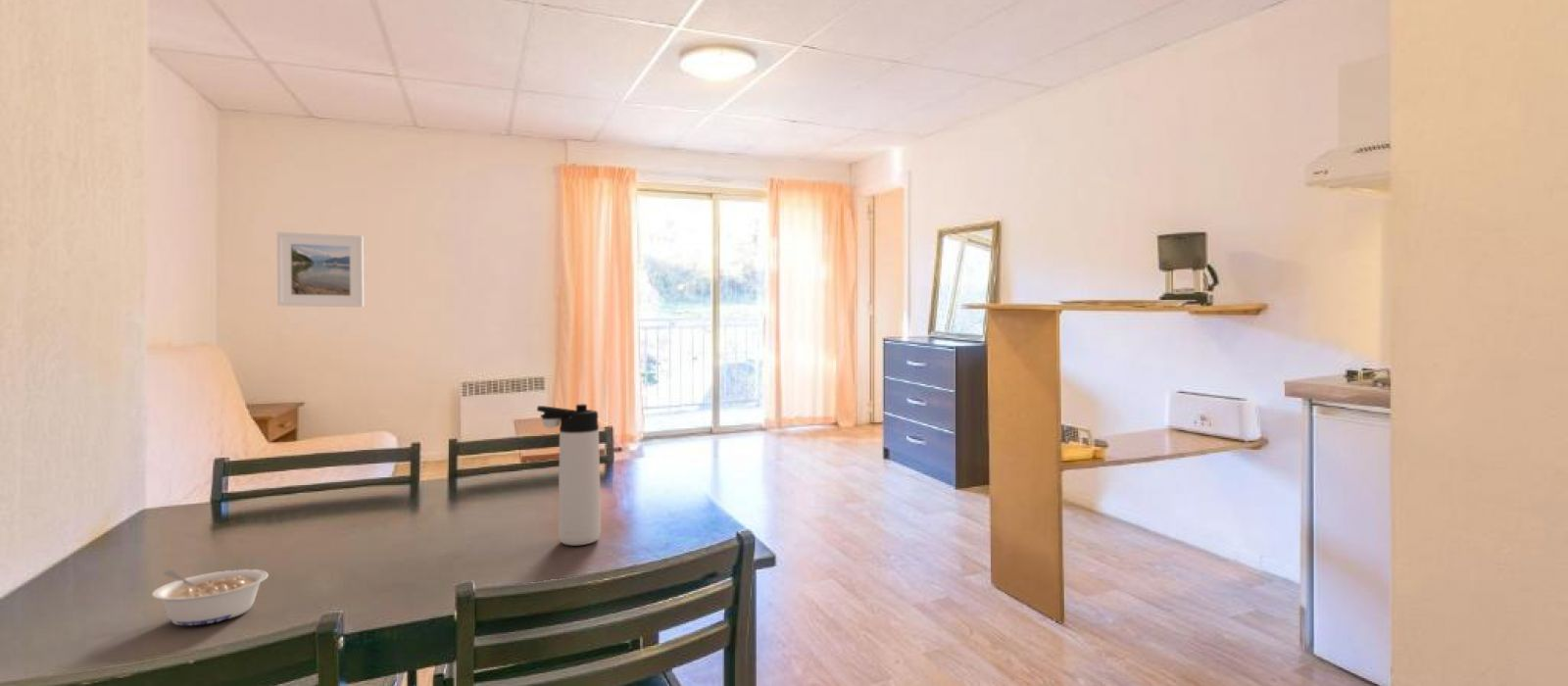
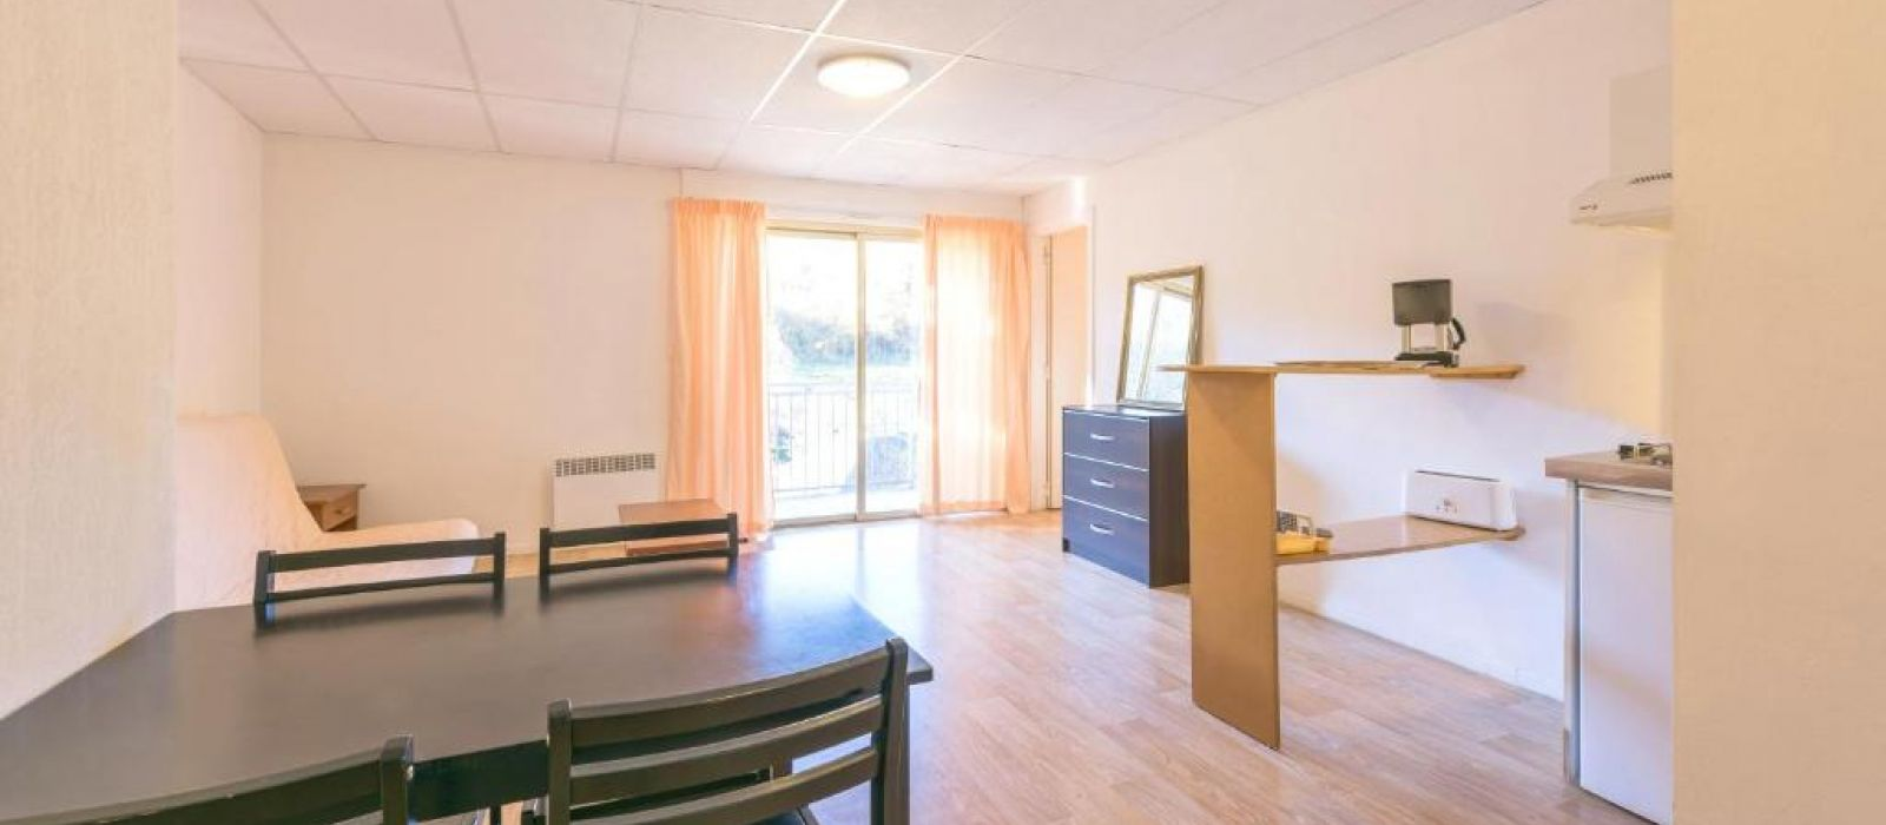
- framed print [276,231,365,308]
- thermos bottle [536,403,602,546]
- legume [151,568,270,626]
